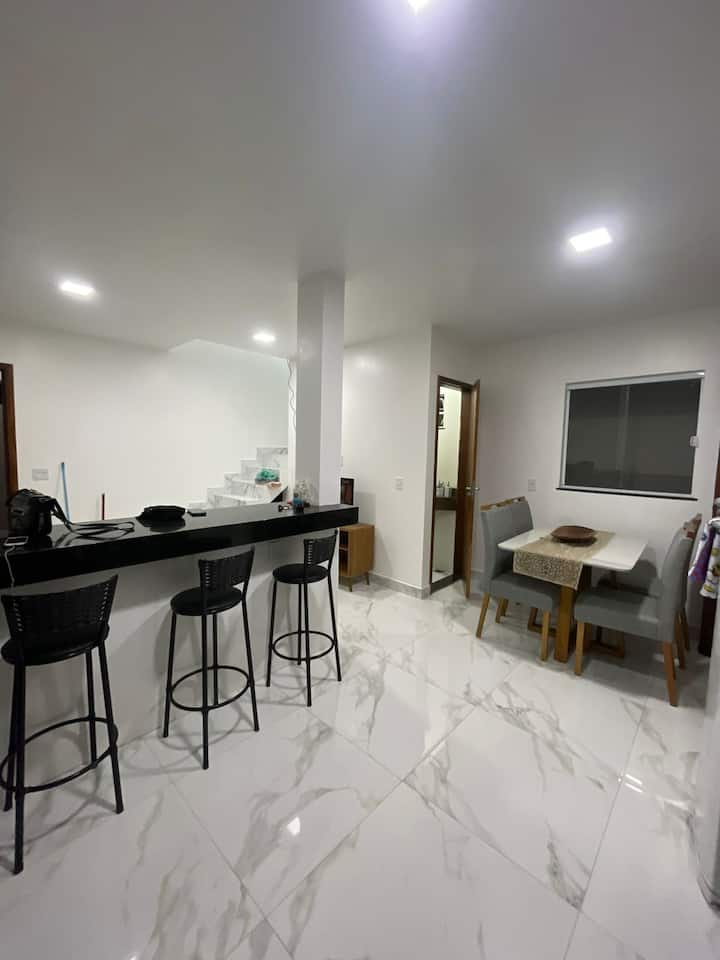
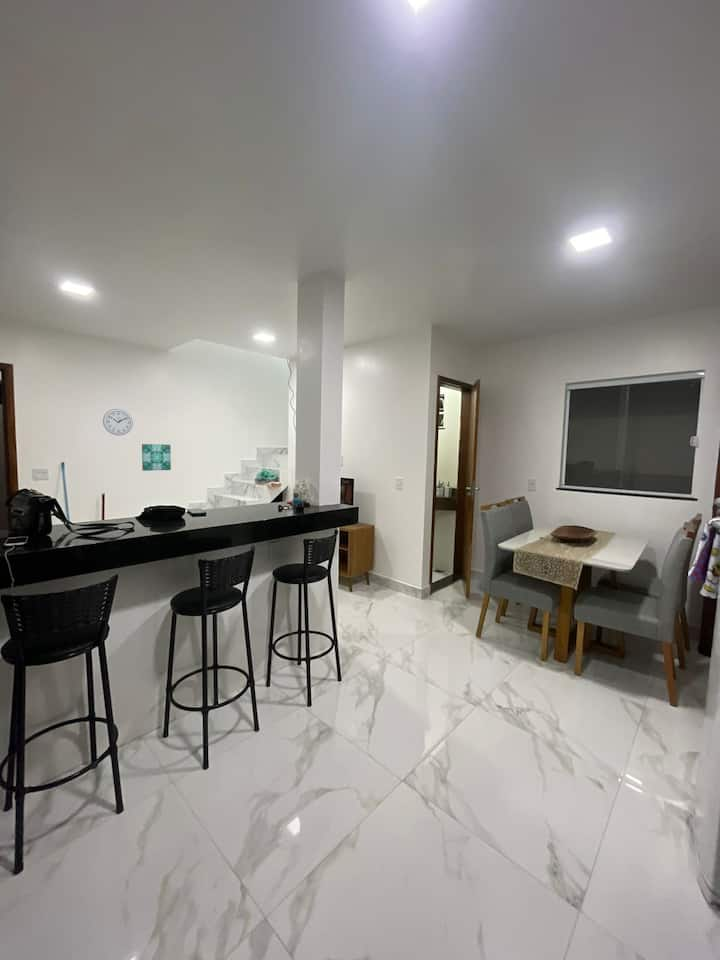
+ wall clock [102,408,134,436]
+ wall art [141,443,172,472]
